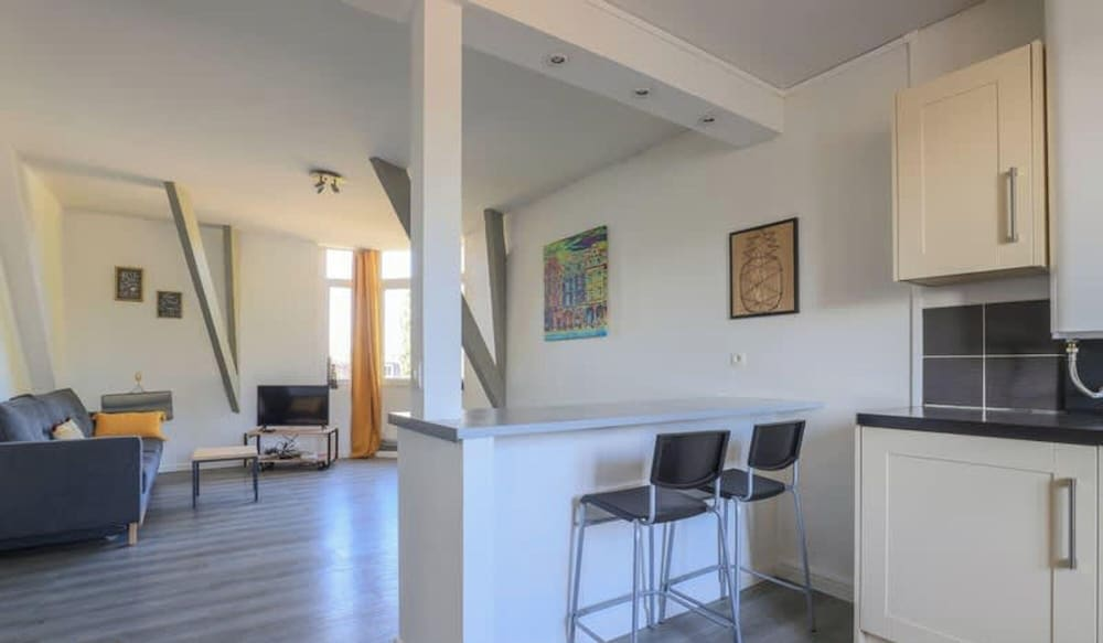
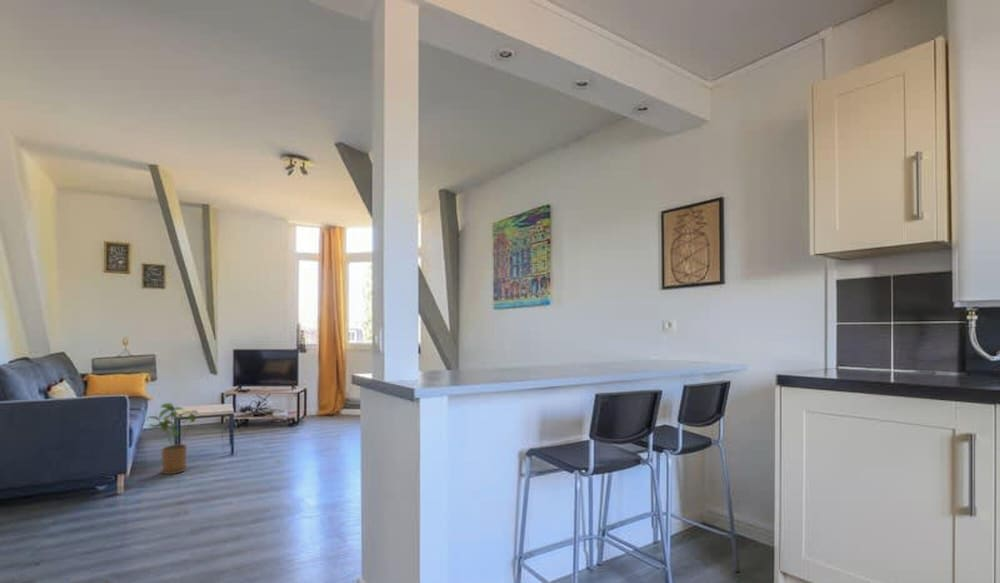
+ house plant [142,402,199,475]
